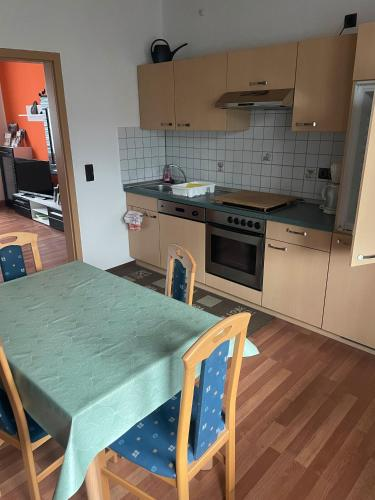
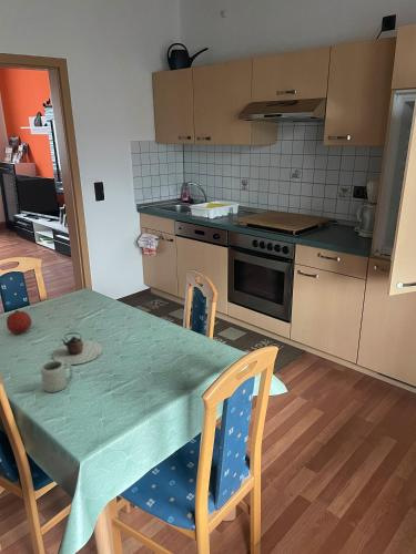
+ cup [40,359,74,393]
+ fruit [6,309,32,335]
+ teapot [52,331,103,366]
